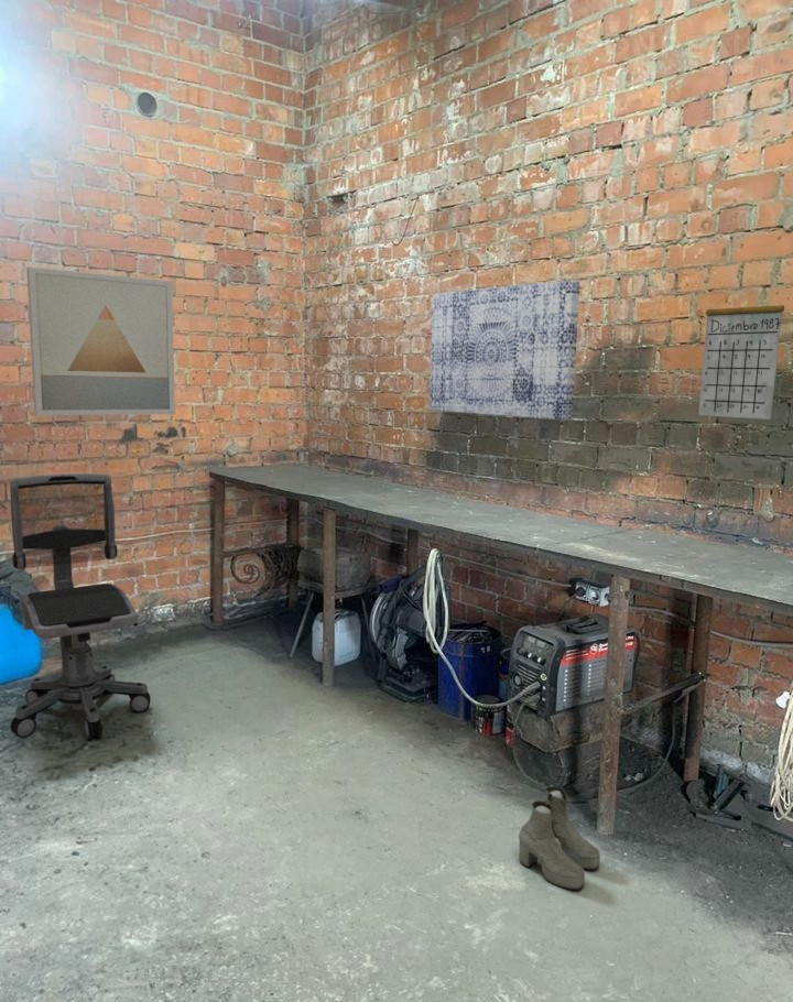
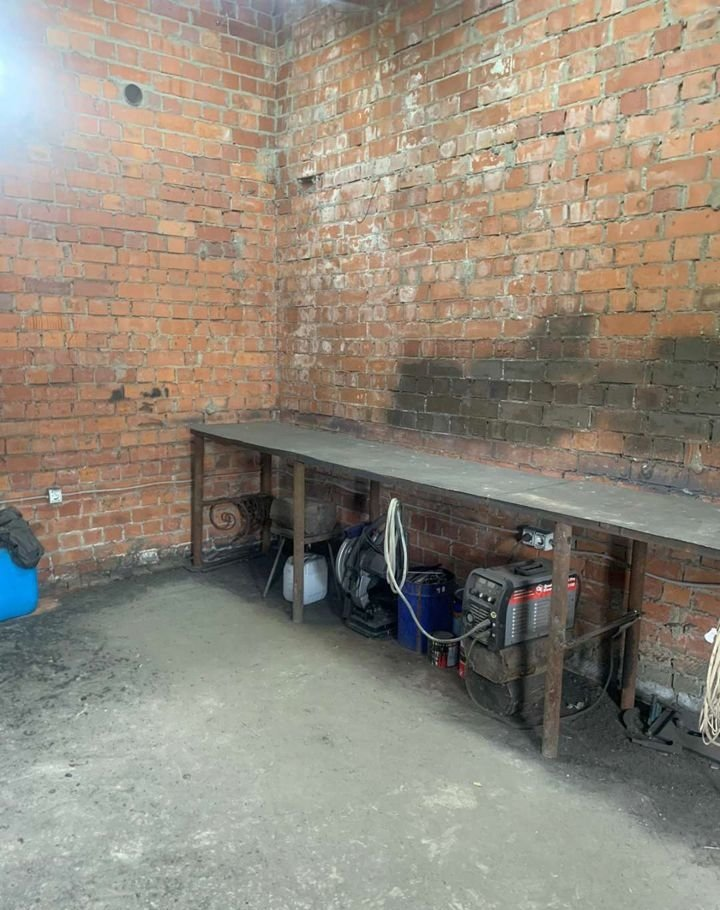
- wall art [428,279,582,421]
- wall art [25,265,176,417]
- boots [518,785,601,891]
- office chair [9,472,152,741]
- calendar [697,280,785,421]
